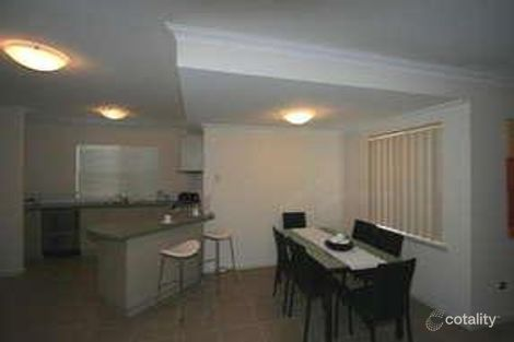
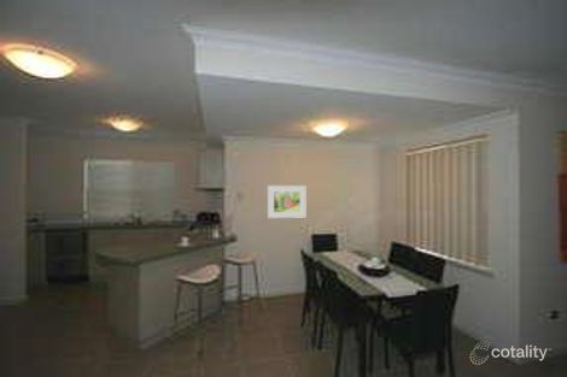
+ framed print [267,184,306,219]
